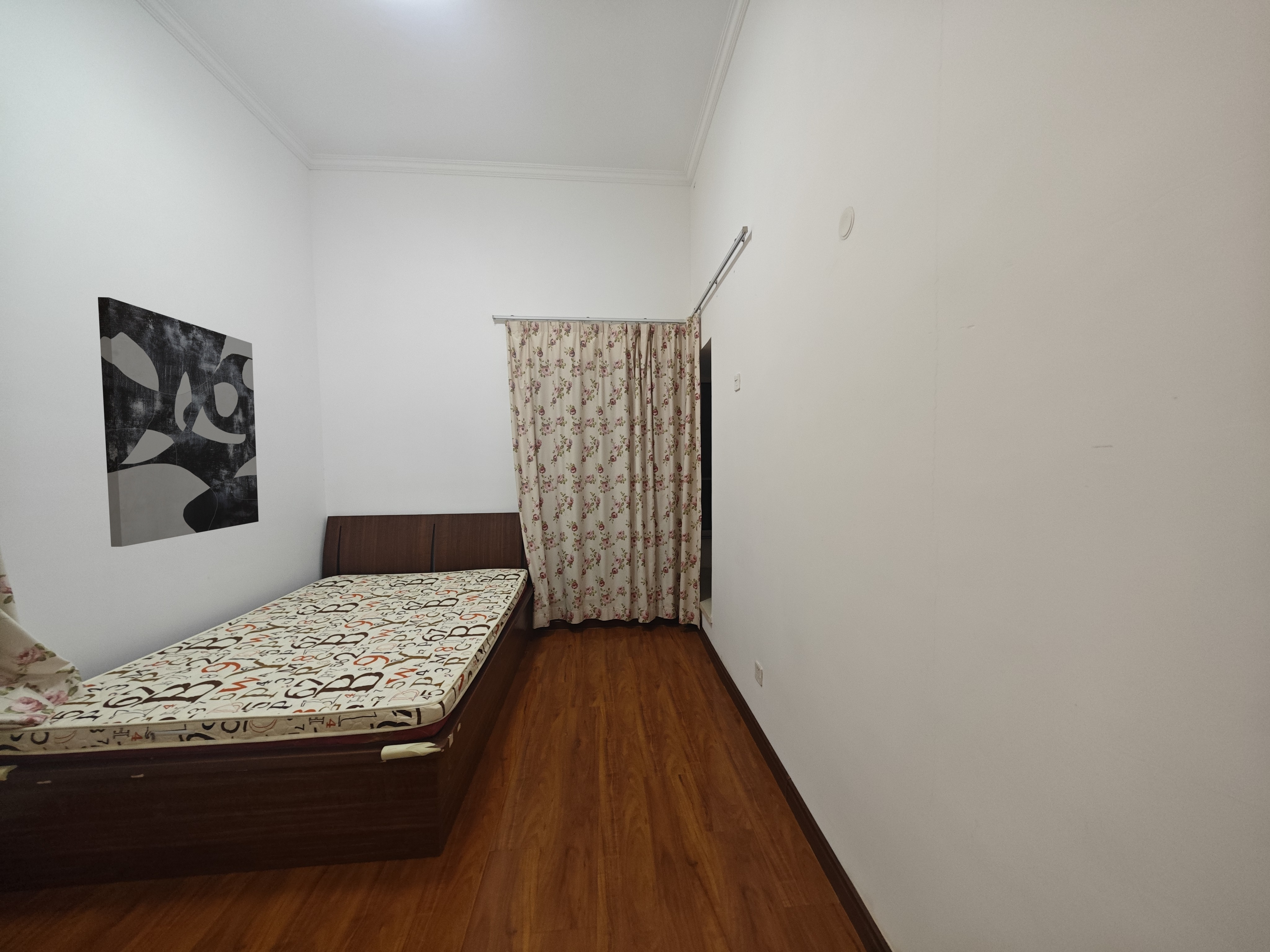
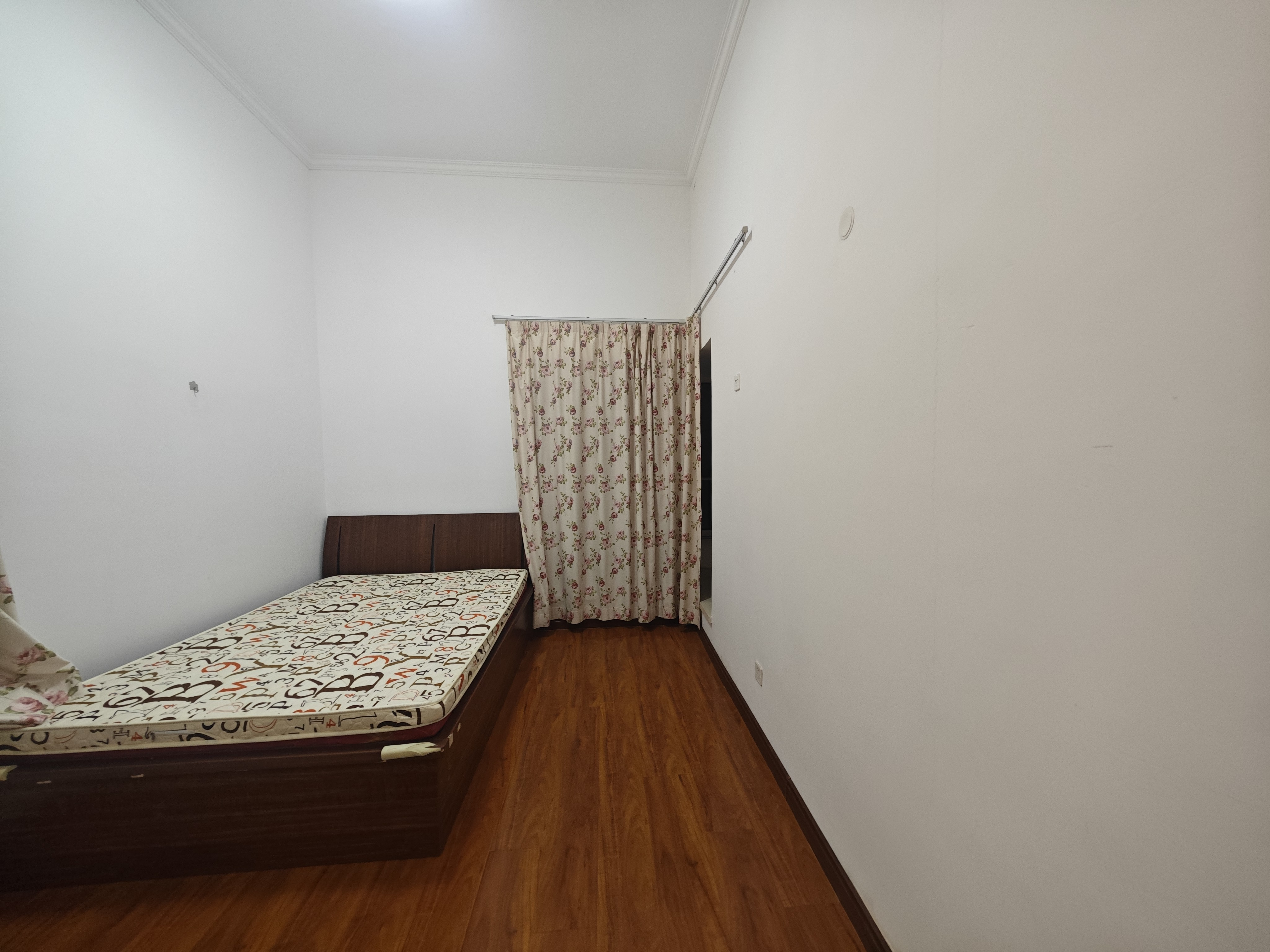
- wall art [98,297,259,547]
